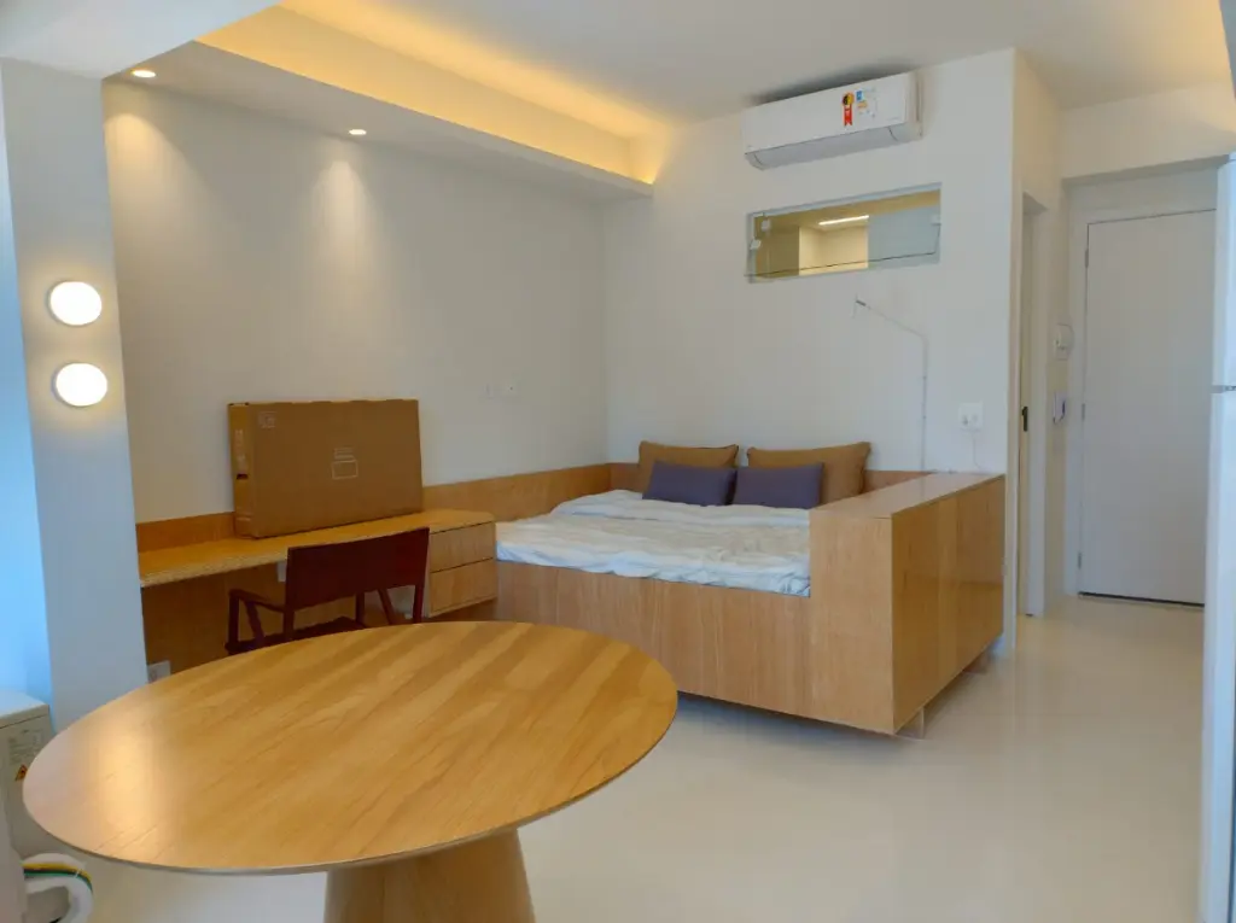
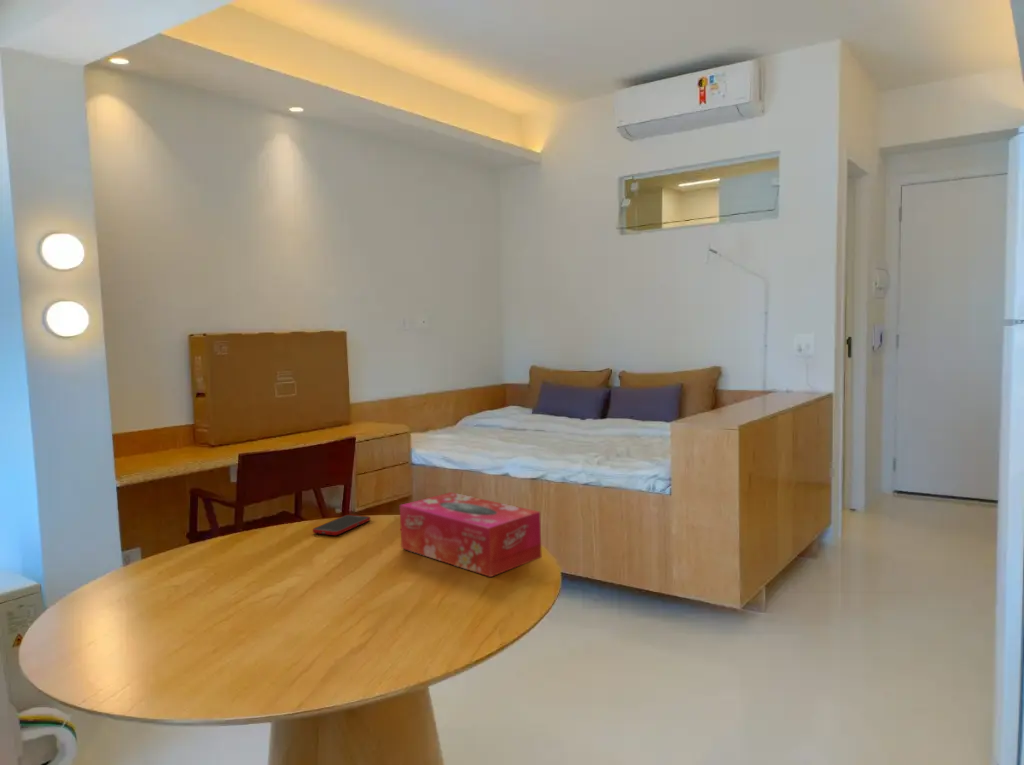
+ tissue box [399,491,542,578]
+ cell phone [312,514,371,536]
